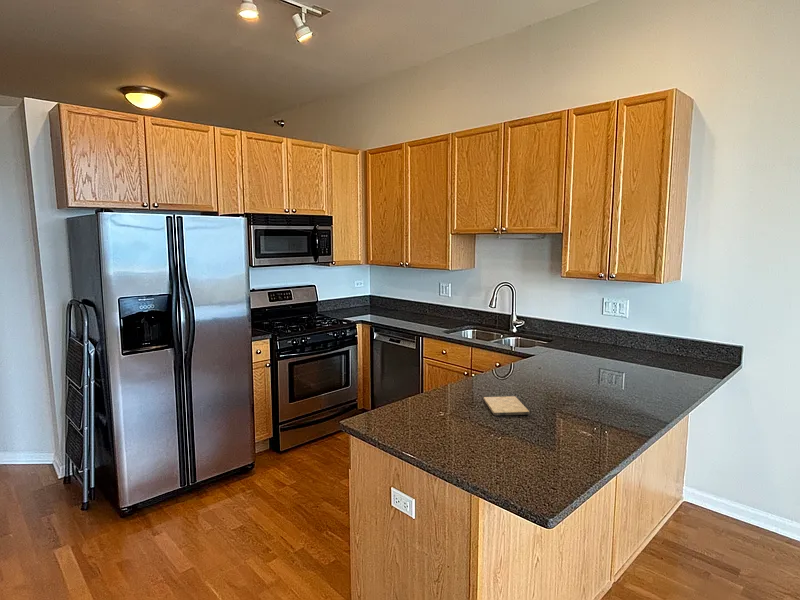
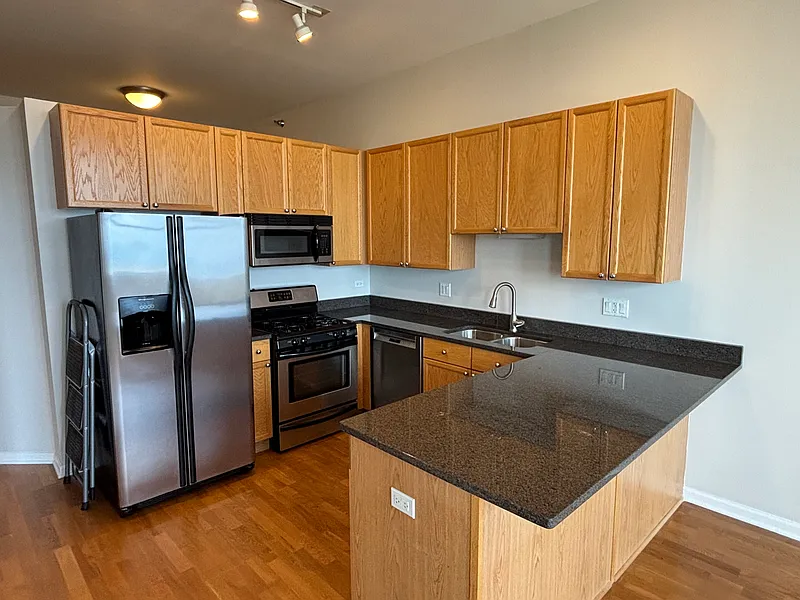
- cutting board [483,395,531,417]
